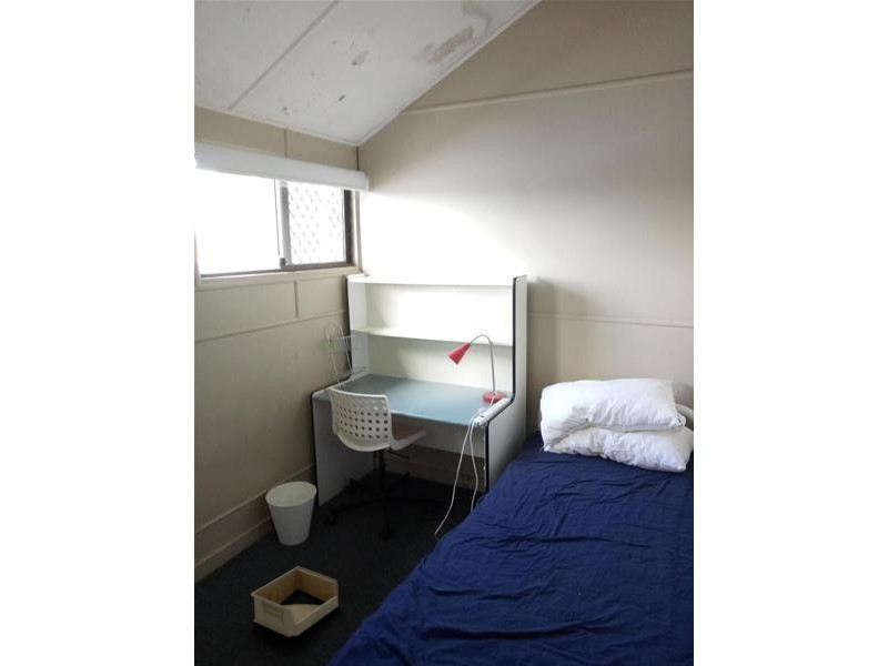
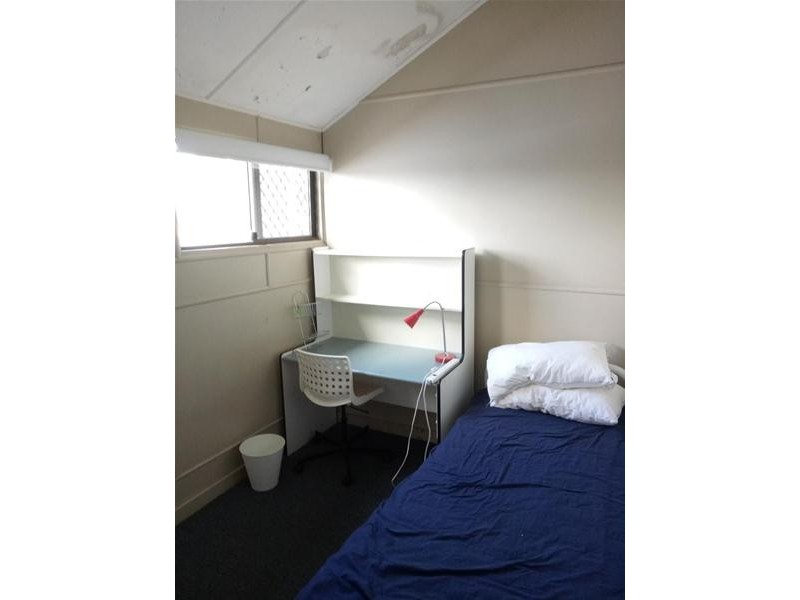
- storage bin [250,565,340,638]
